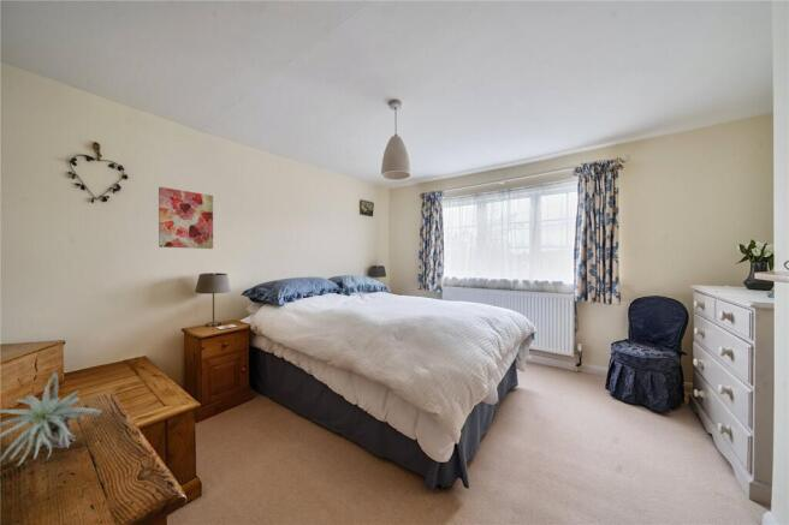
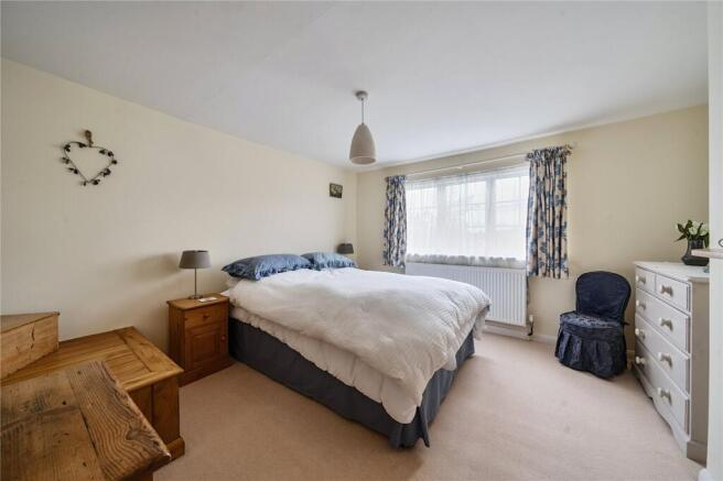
- succulent plant [0,371,103,467]
- wall art [158,186,214,250]
